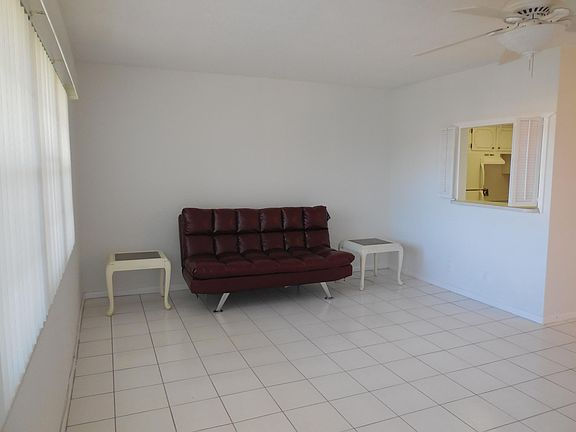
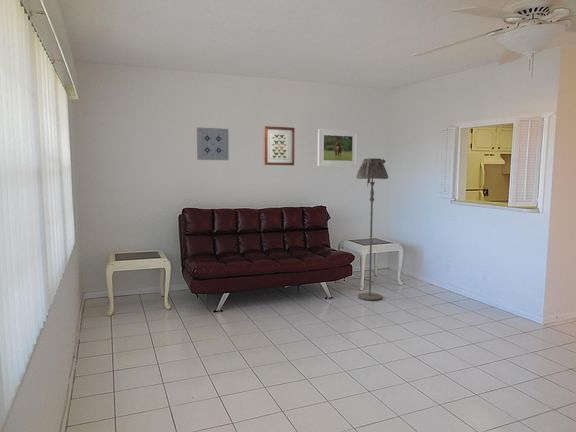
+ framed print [317,128,359,168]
+ floor lamp [355,157,389,301]
+ wall art [263,125,296,166]
+ wall art [196,126,230,161]
